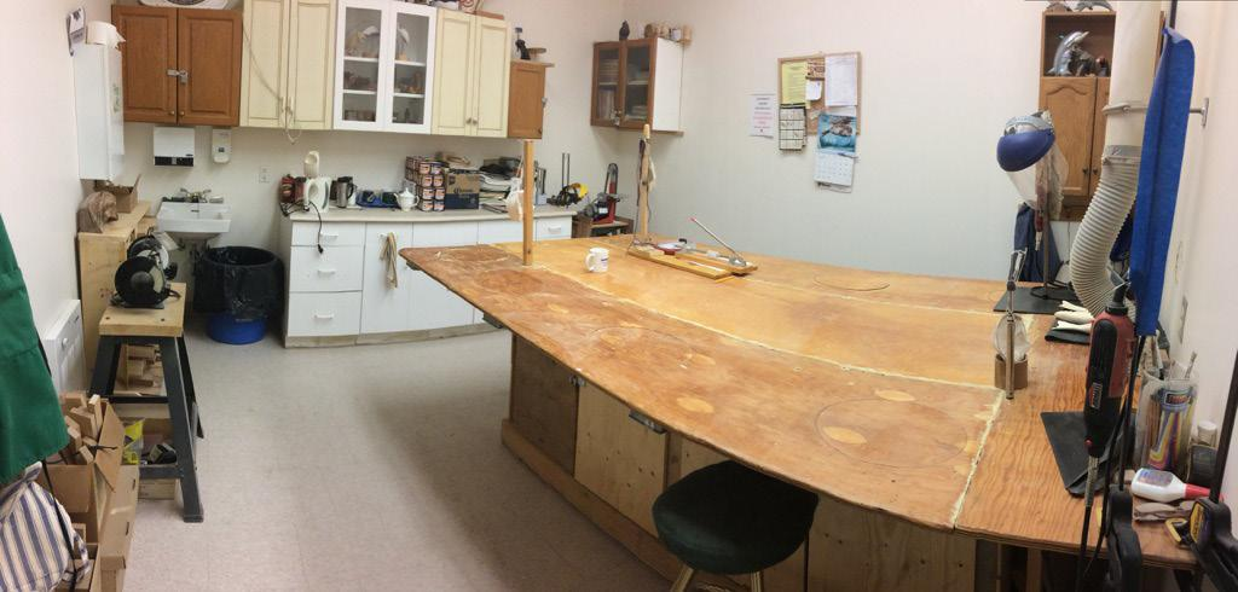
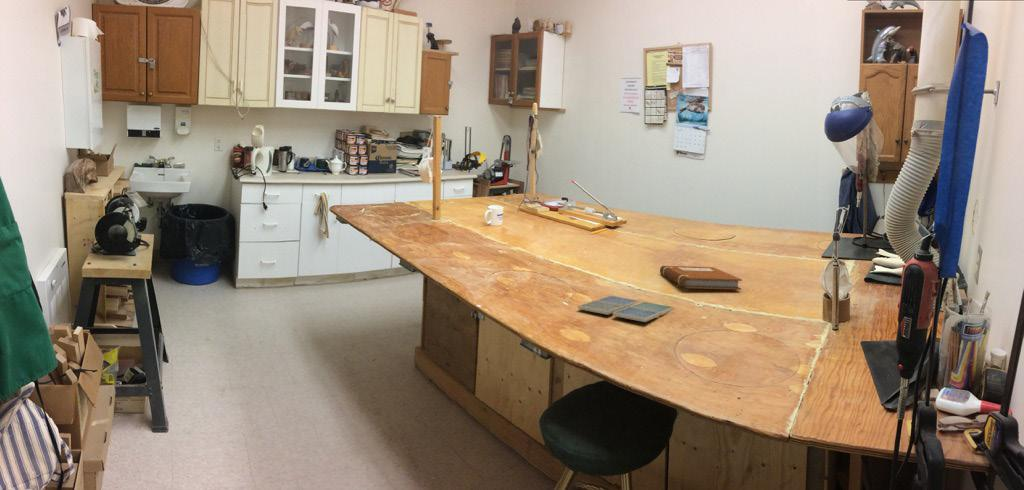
+ drink coaster [577,295,675,323]
+ notebook [659,265,743,291]
